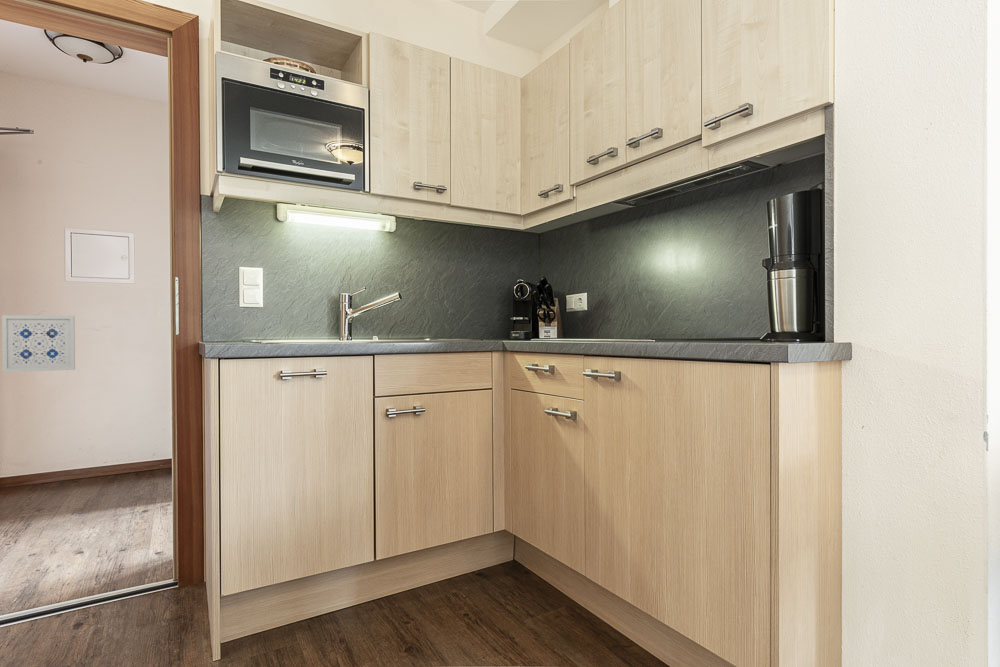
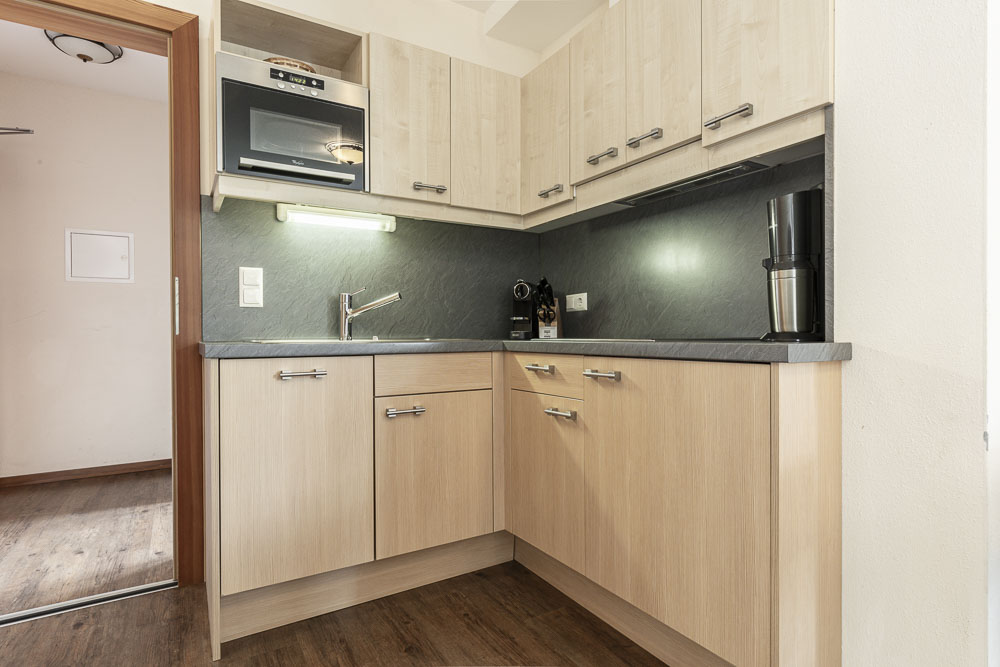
- wall art [1,314,76,373]
